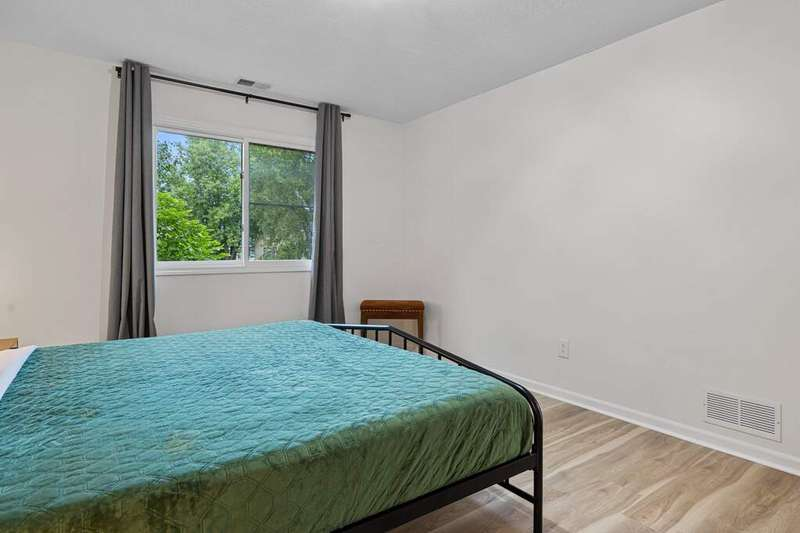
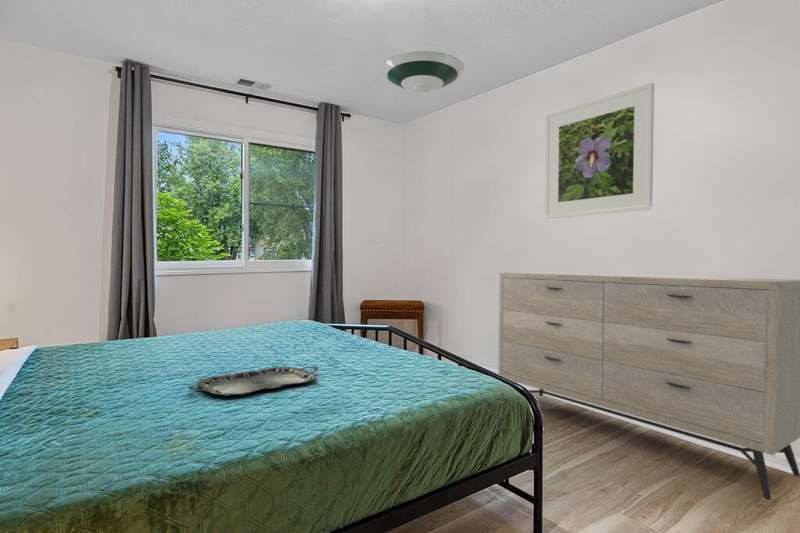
+ dresser [498,271,800,501]
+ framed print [544,82,655,220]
+ serving tray [187,365,319,397]
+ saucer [380,50,465,94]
